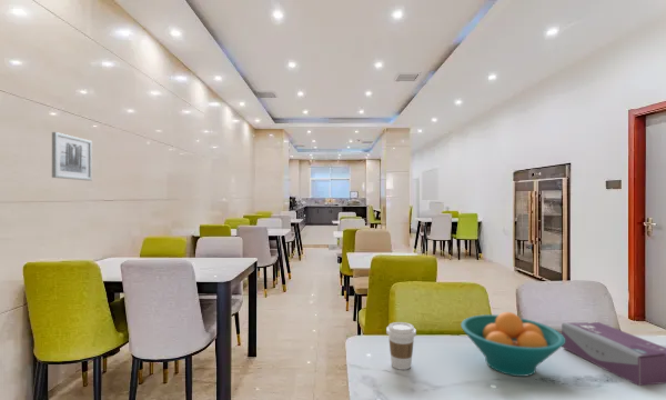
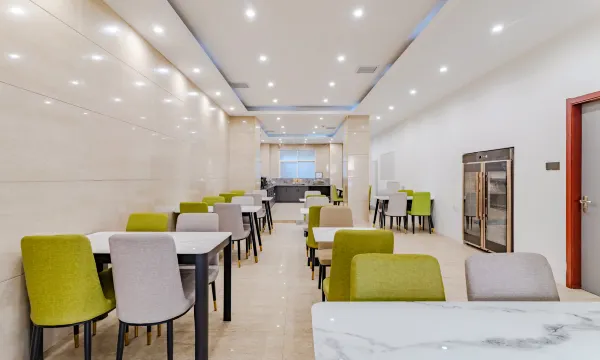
- fruit bowl [460,311,565,378]
- wall art [51,131,93,182]
- tissue box [561,321,666,387]
- coffee cup [385,321,417,371]
